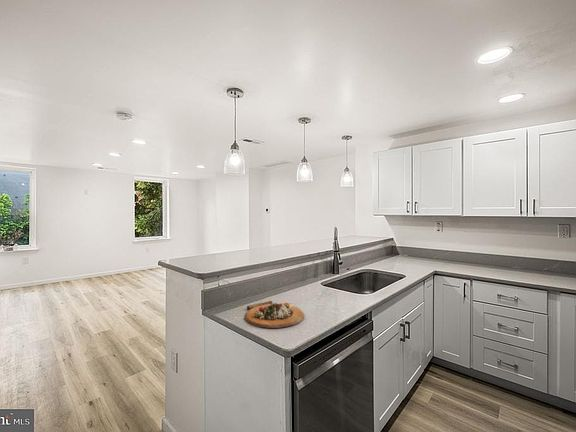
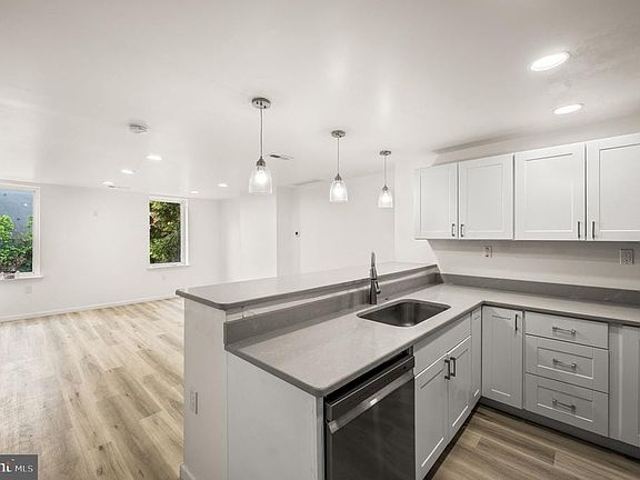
- cutting board [244,300,305,329]
